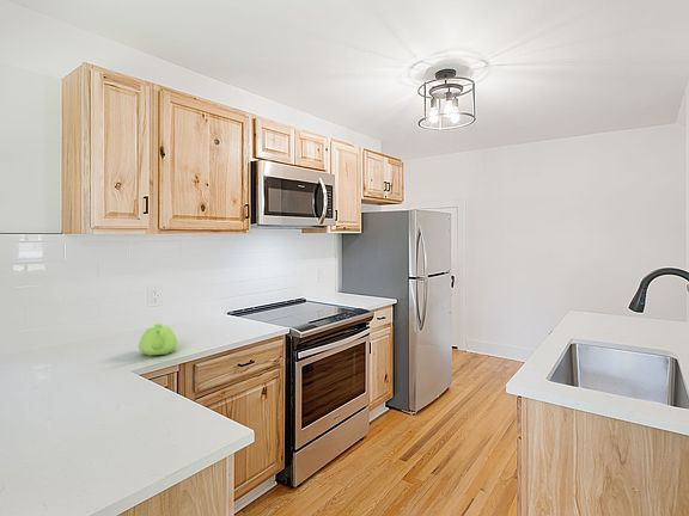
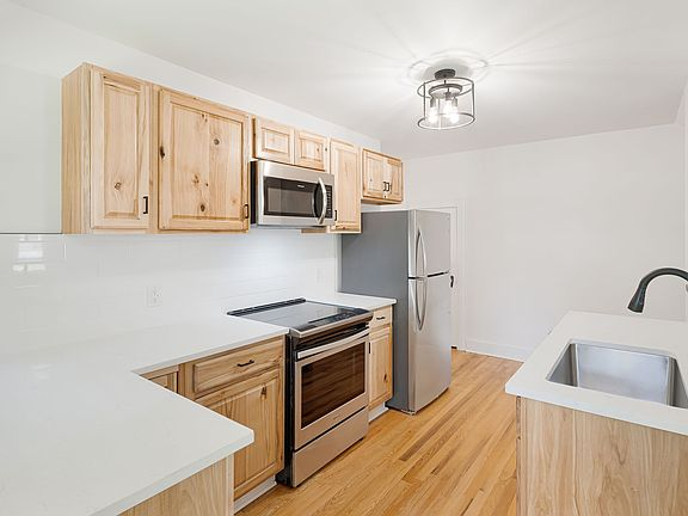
- teapot [138,322,178,357]
